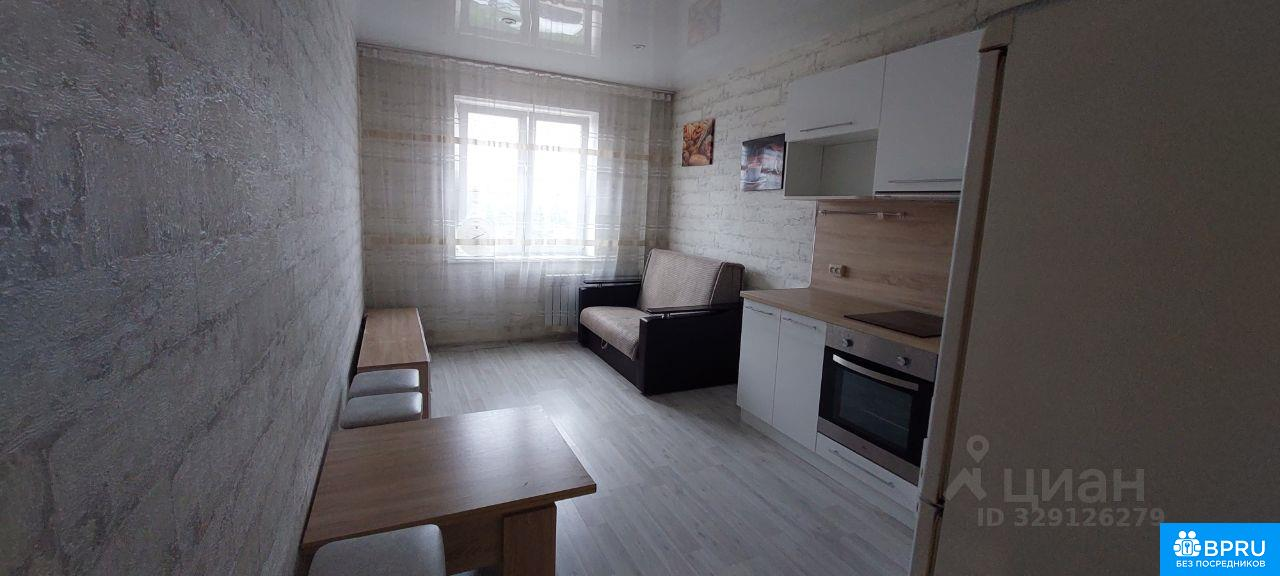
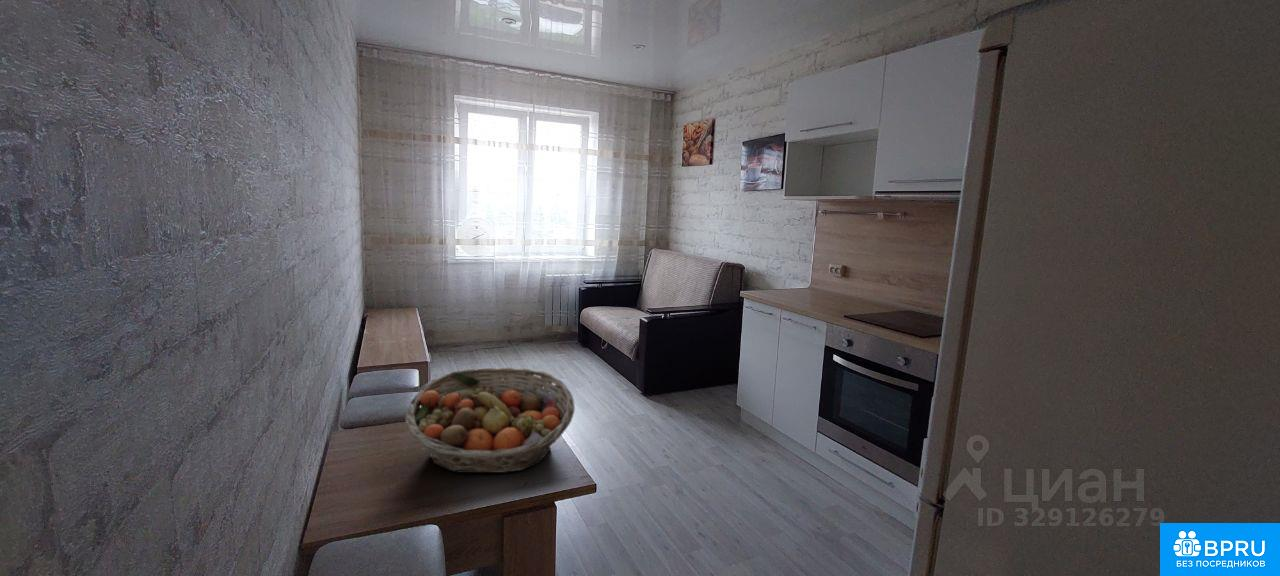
+ fruit basket [404,366,576,474]
